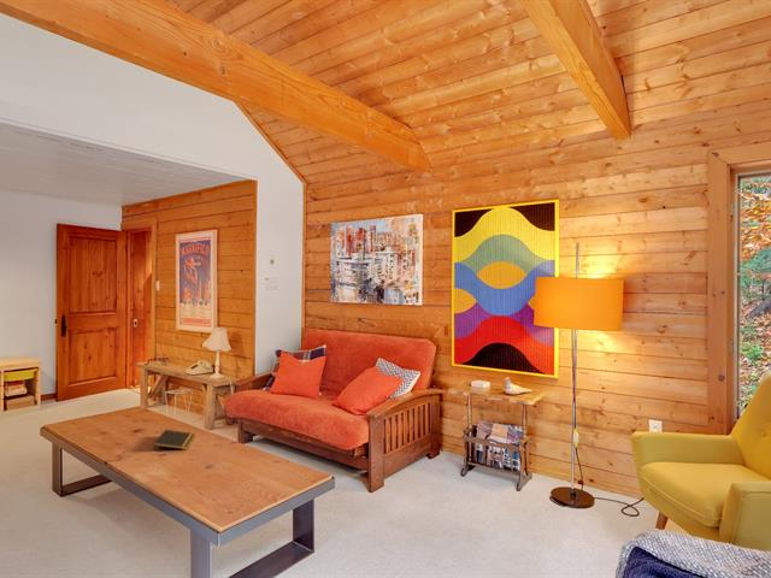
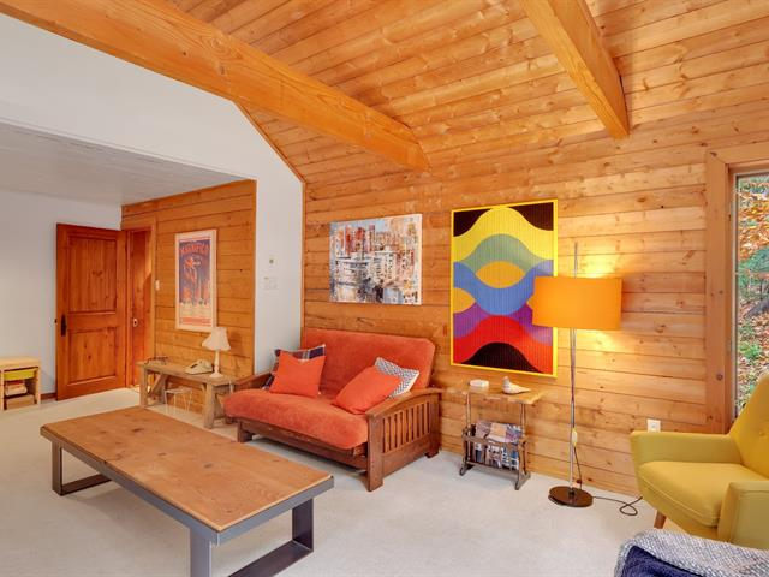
- notepad [152,429,196,450]
